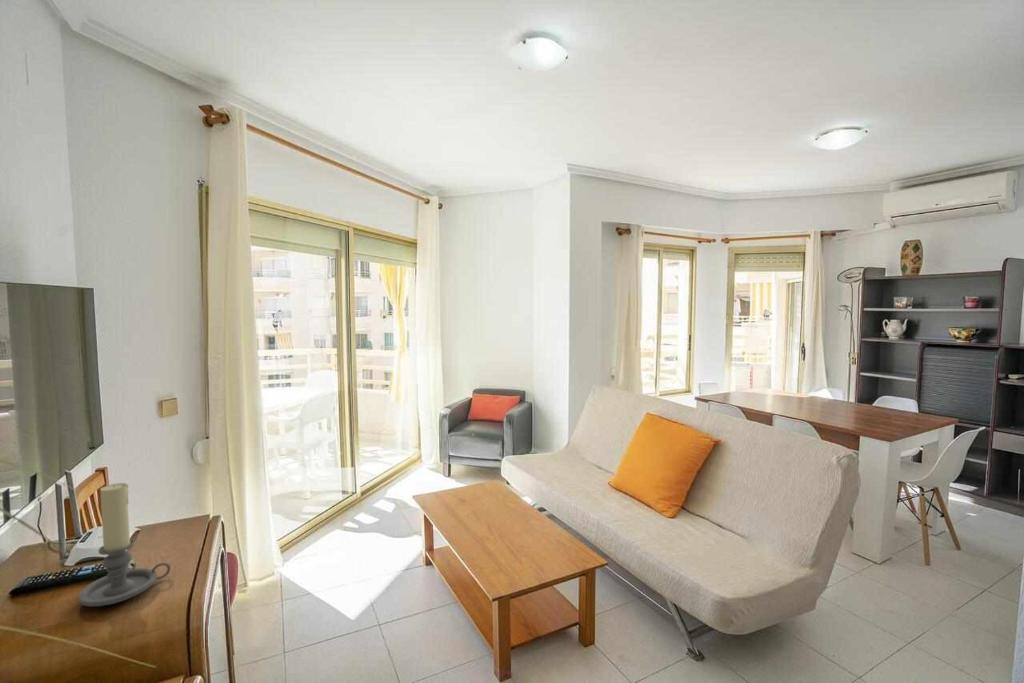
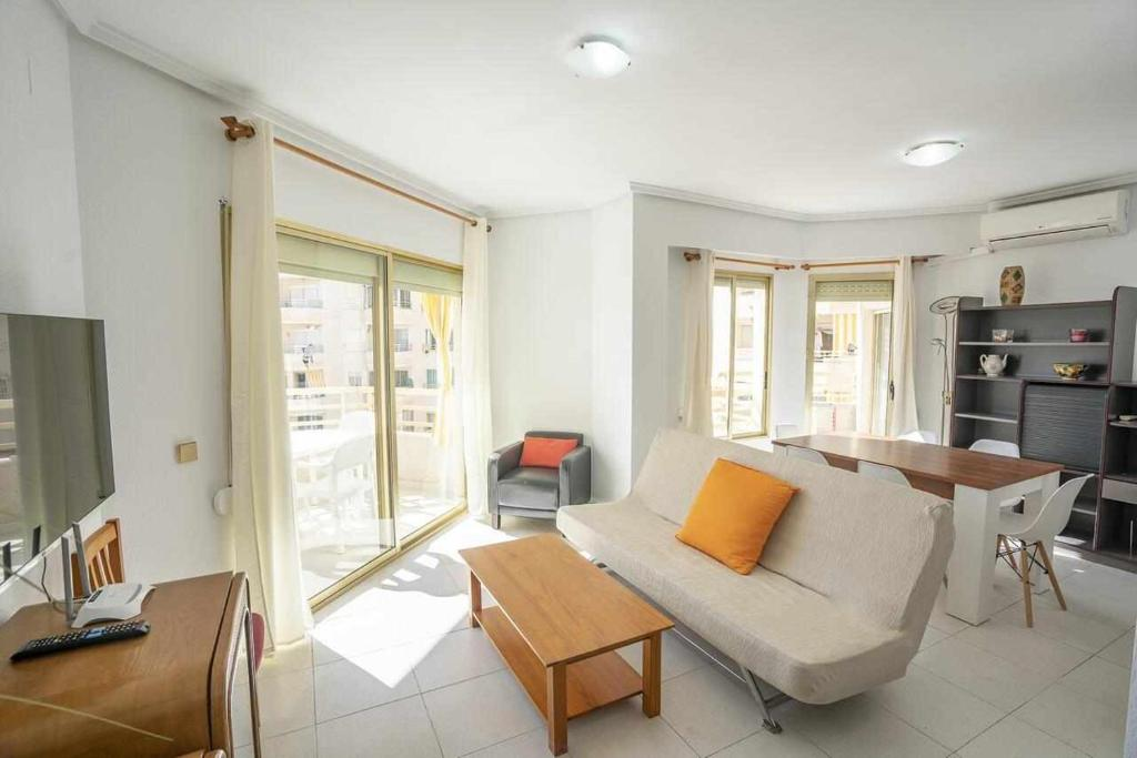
- candle holder [77,482,171,608]
